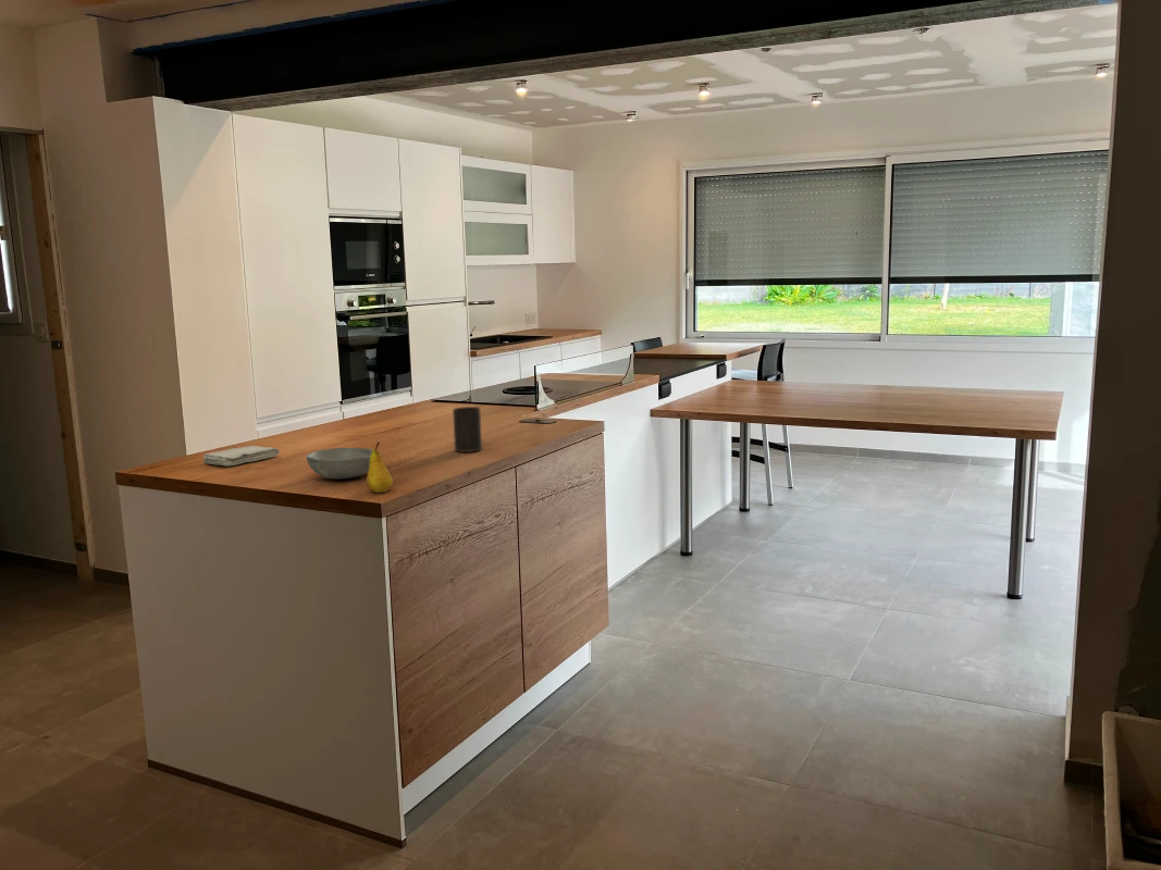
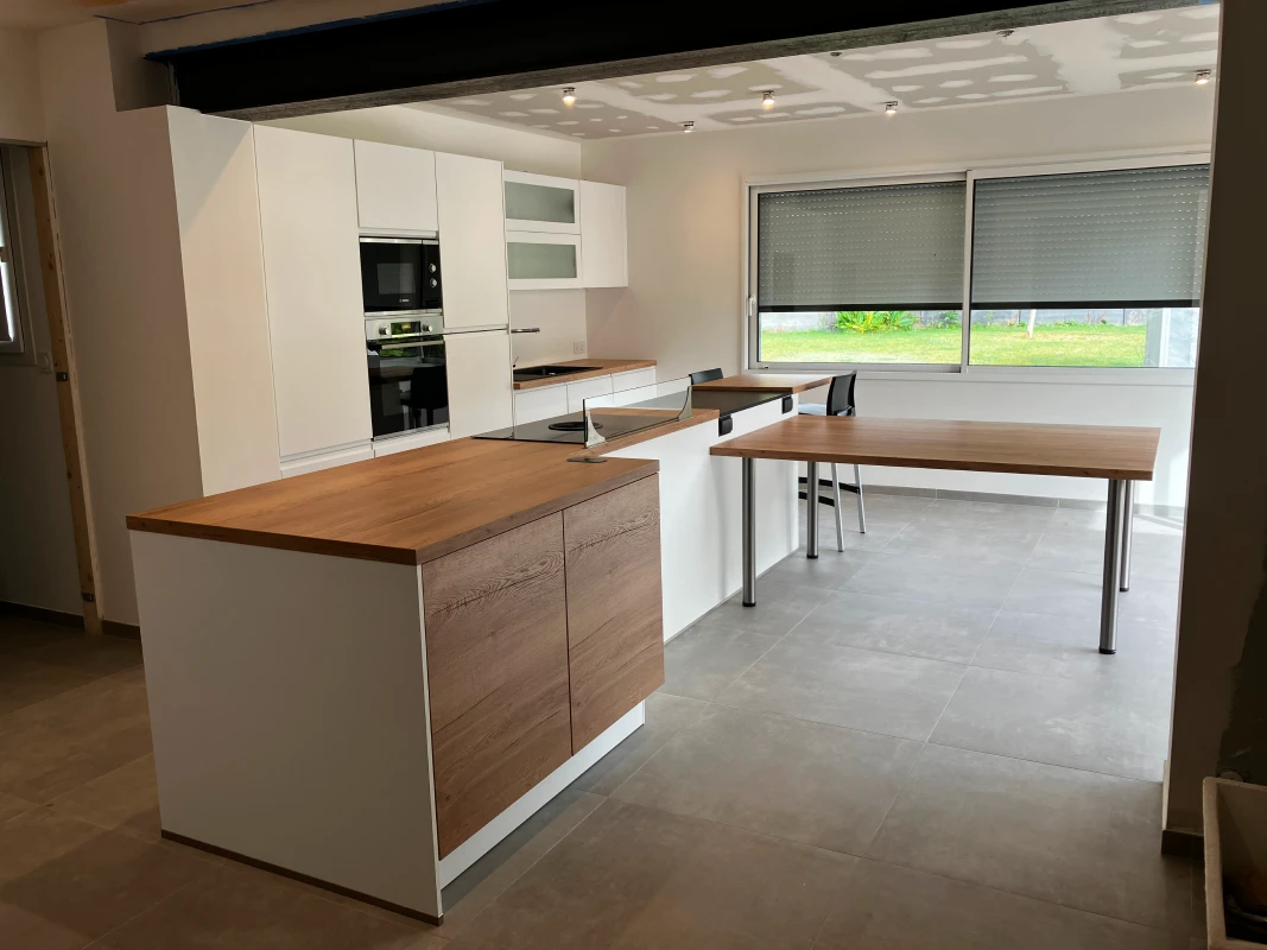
- fruit [366,440,394,494]
- soup bowl [305,447,373,481]
- washcloth [202,445,281,468]
- cup [452,406,483,453]
